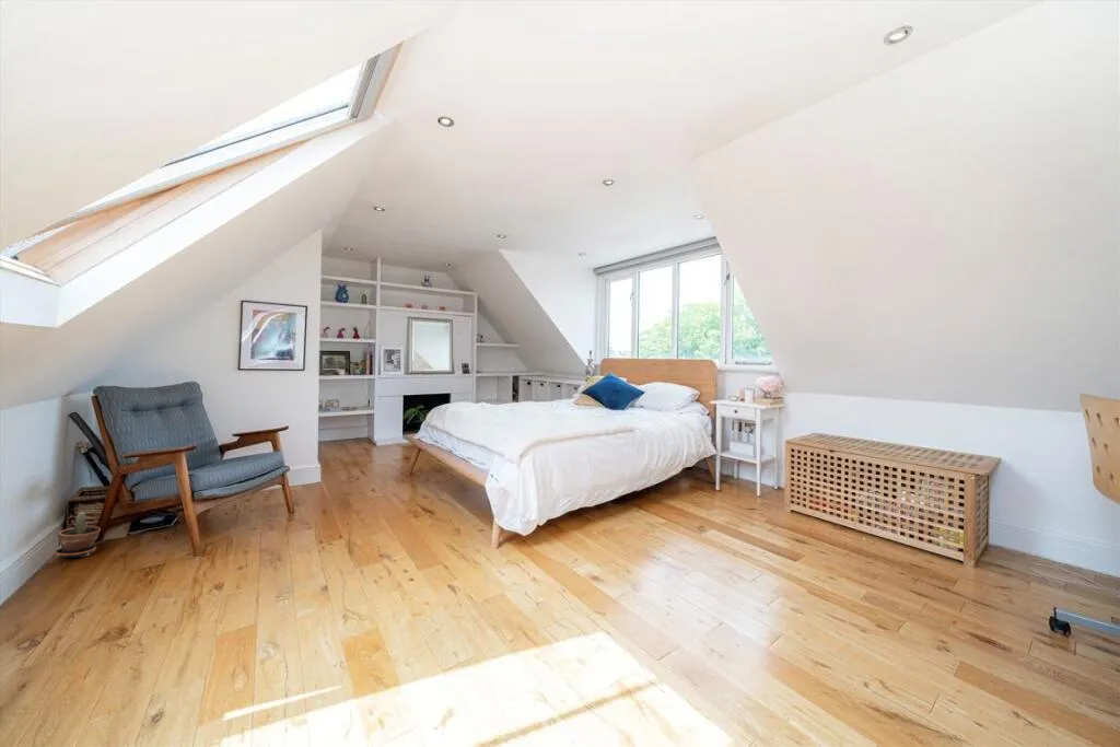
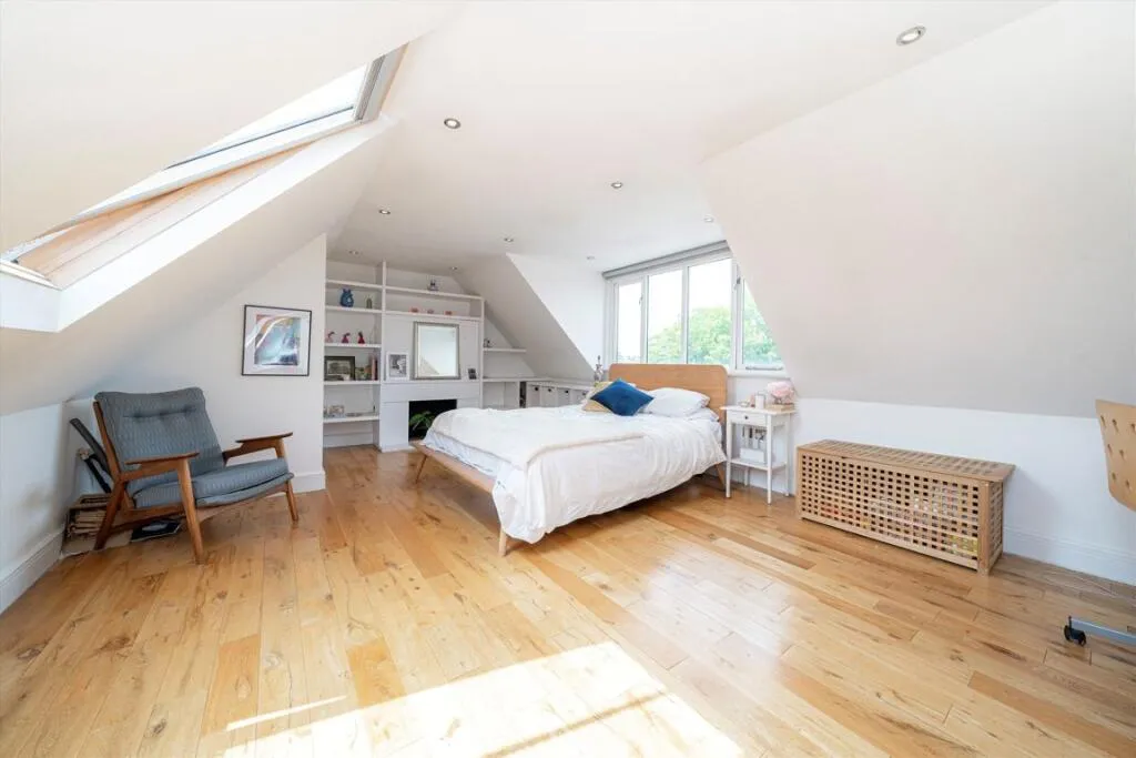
- potted plant [54,511,102,558]
